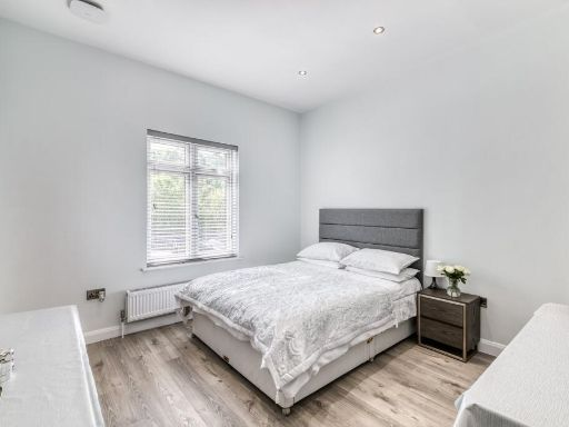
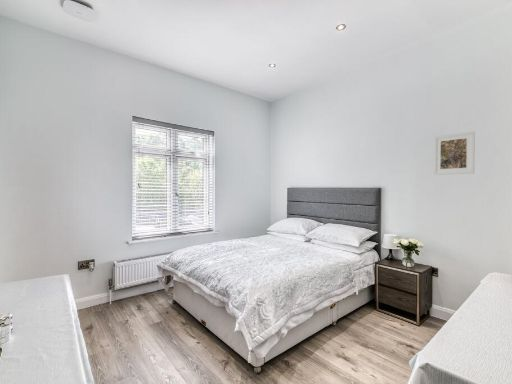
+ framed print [433,130,476,176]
